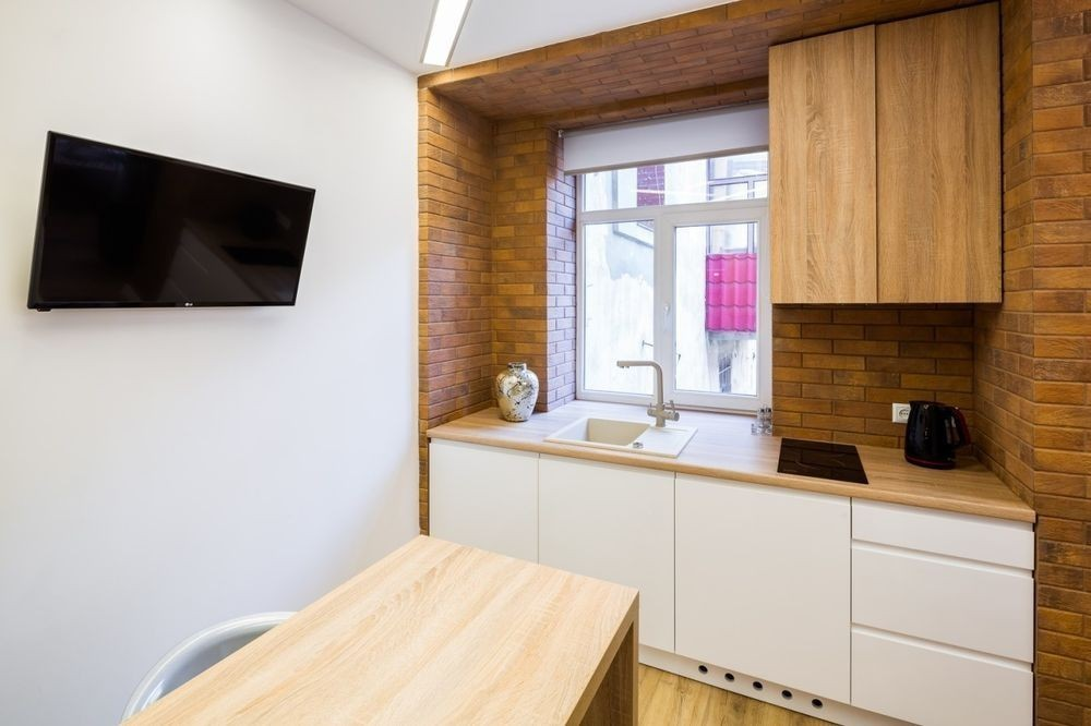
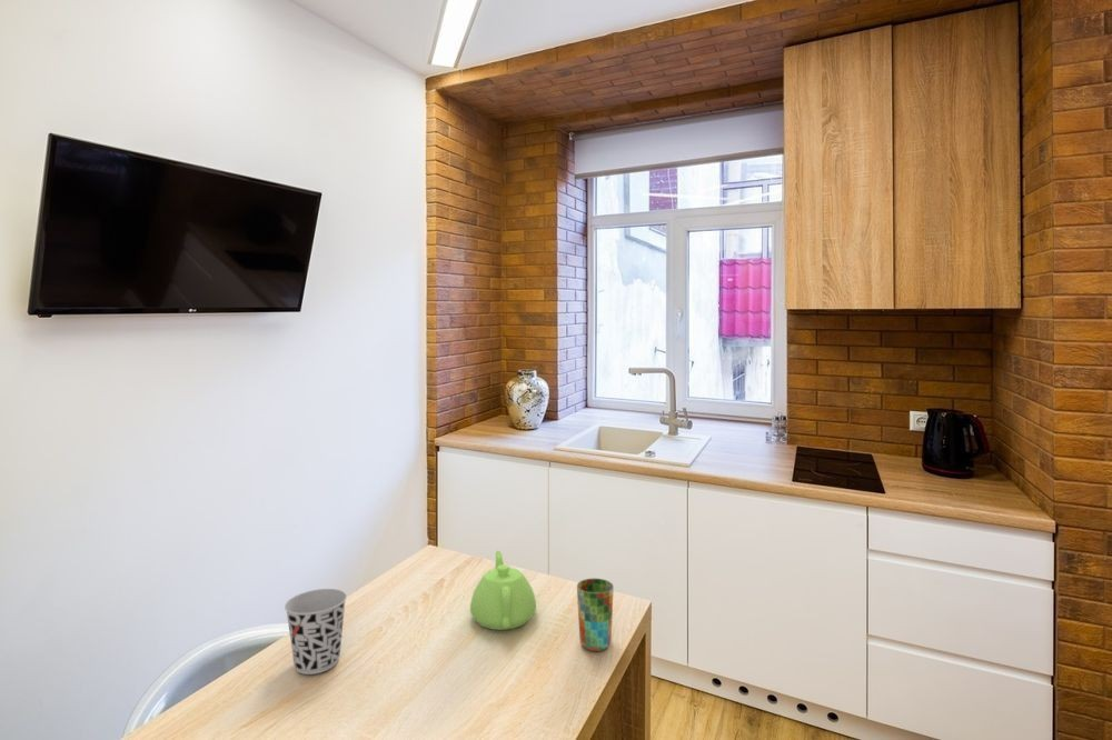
+ teapot [469,550,537,631]
+ cup [284,588,348,676]
+ cup [576,578,615,652]
